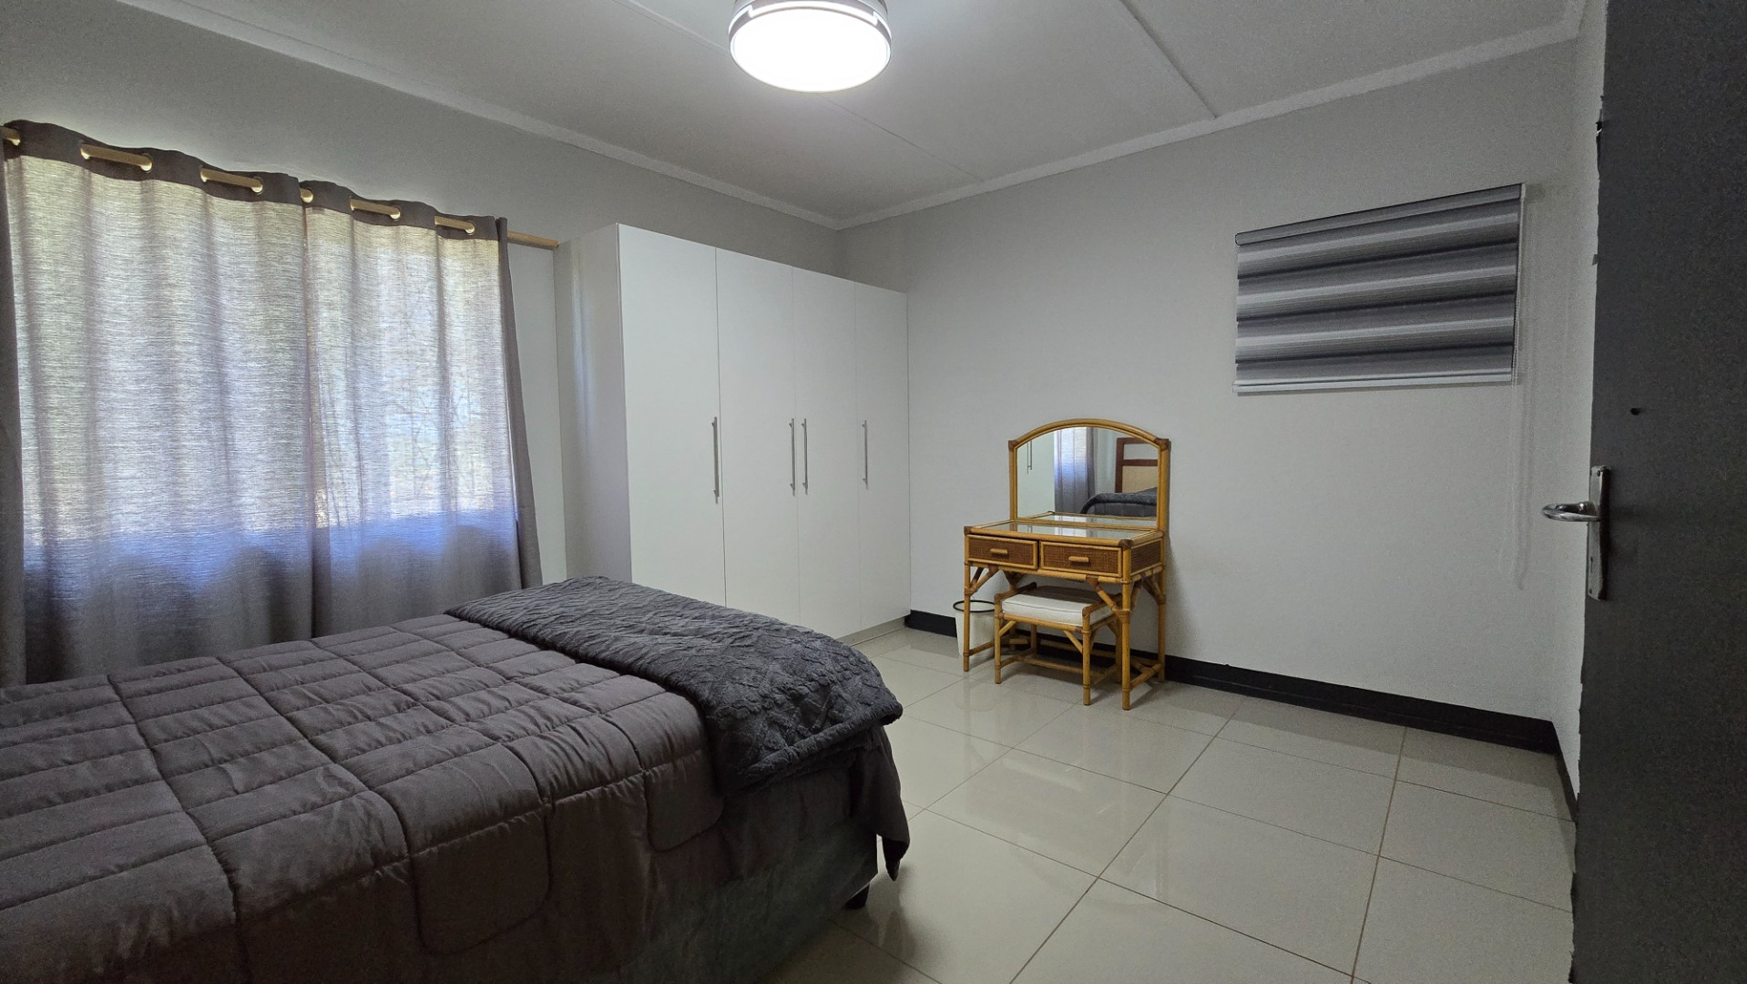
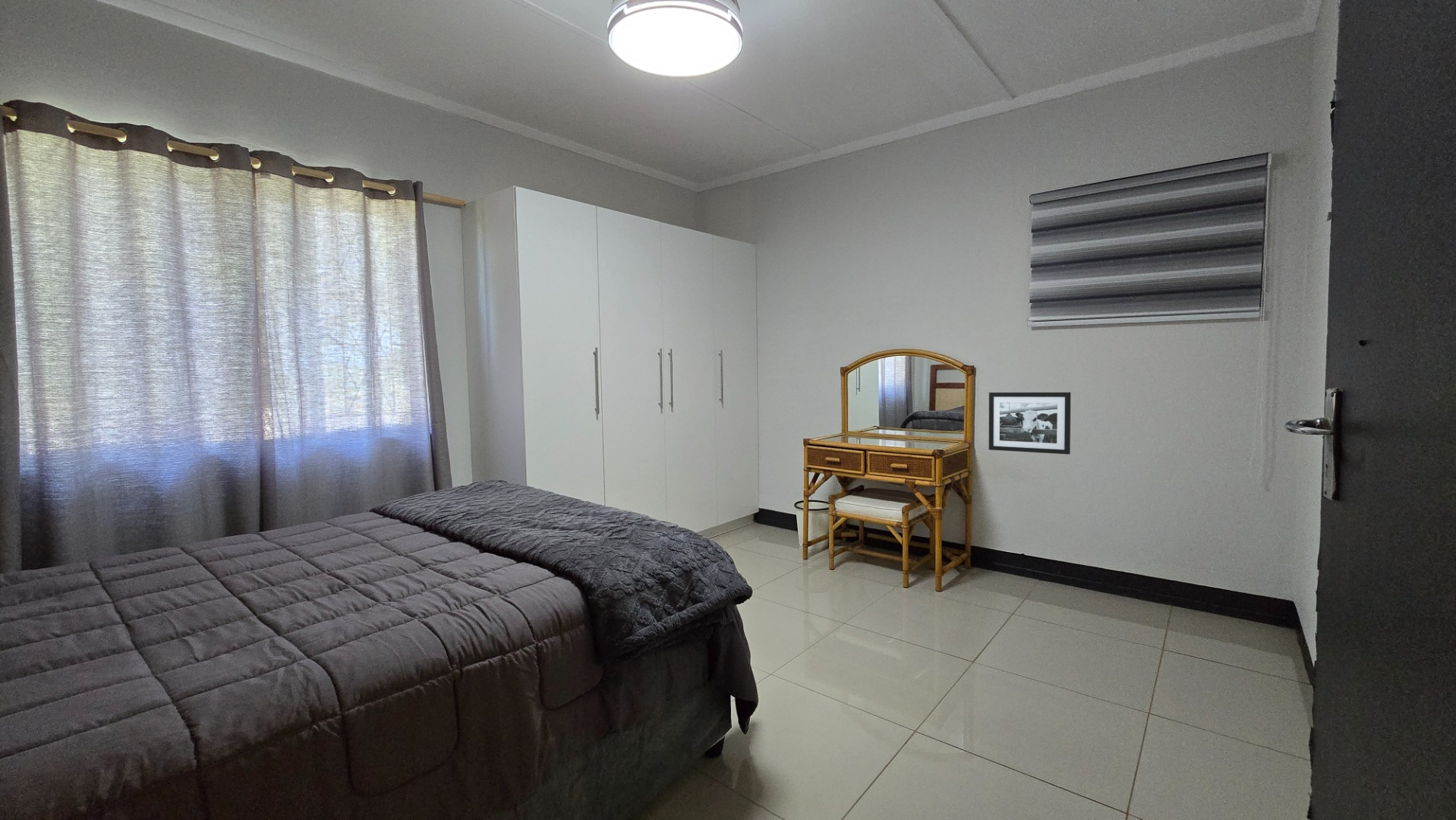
+ picture frame [988,392,1071,455]
